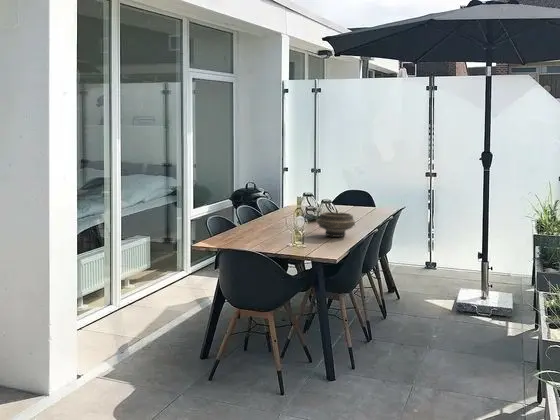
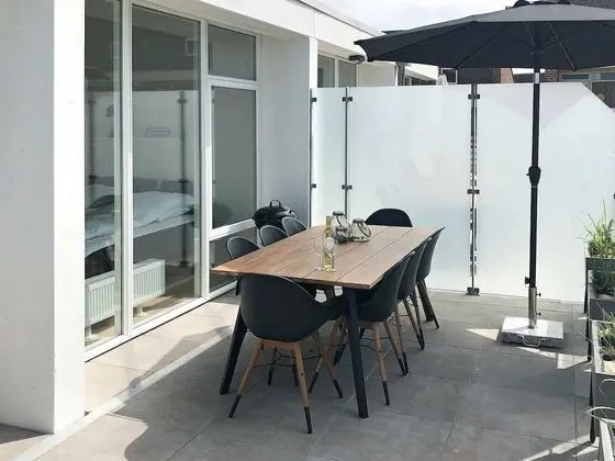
- bowl [316,211,356,238]
